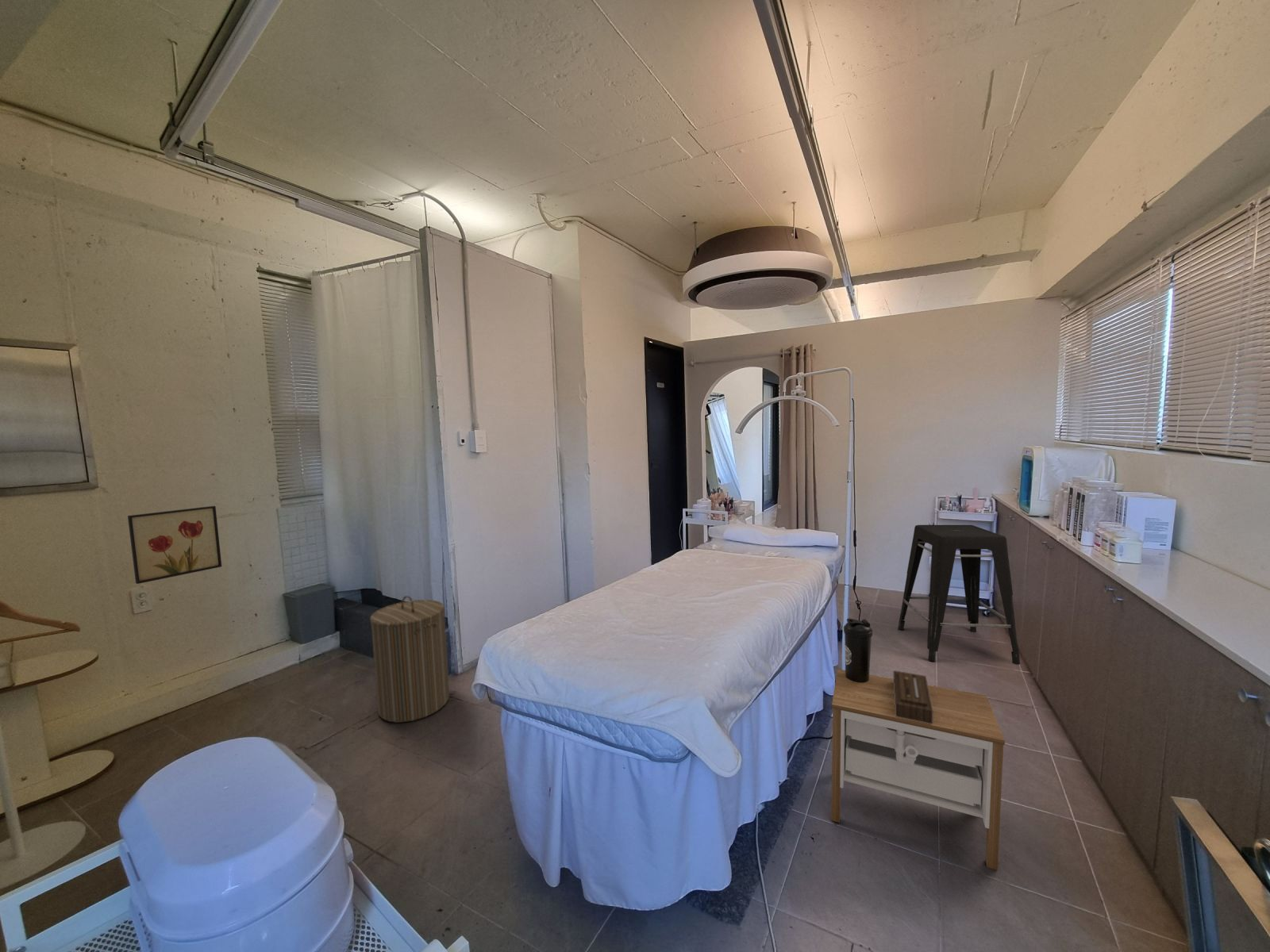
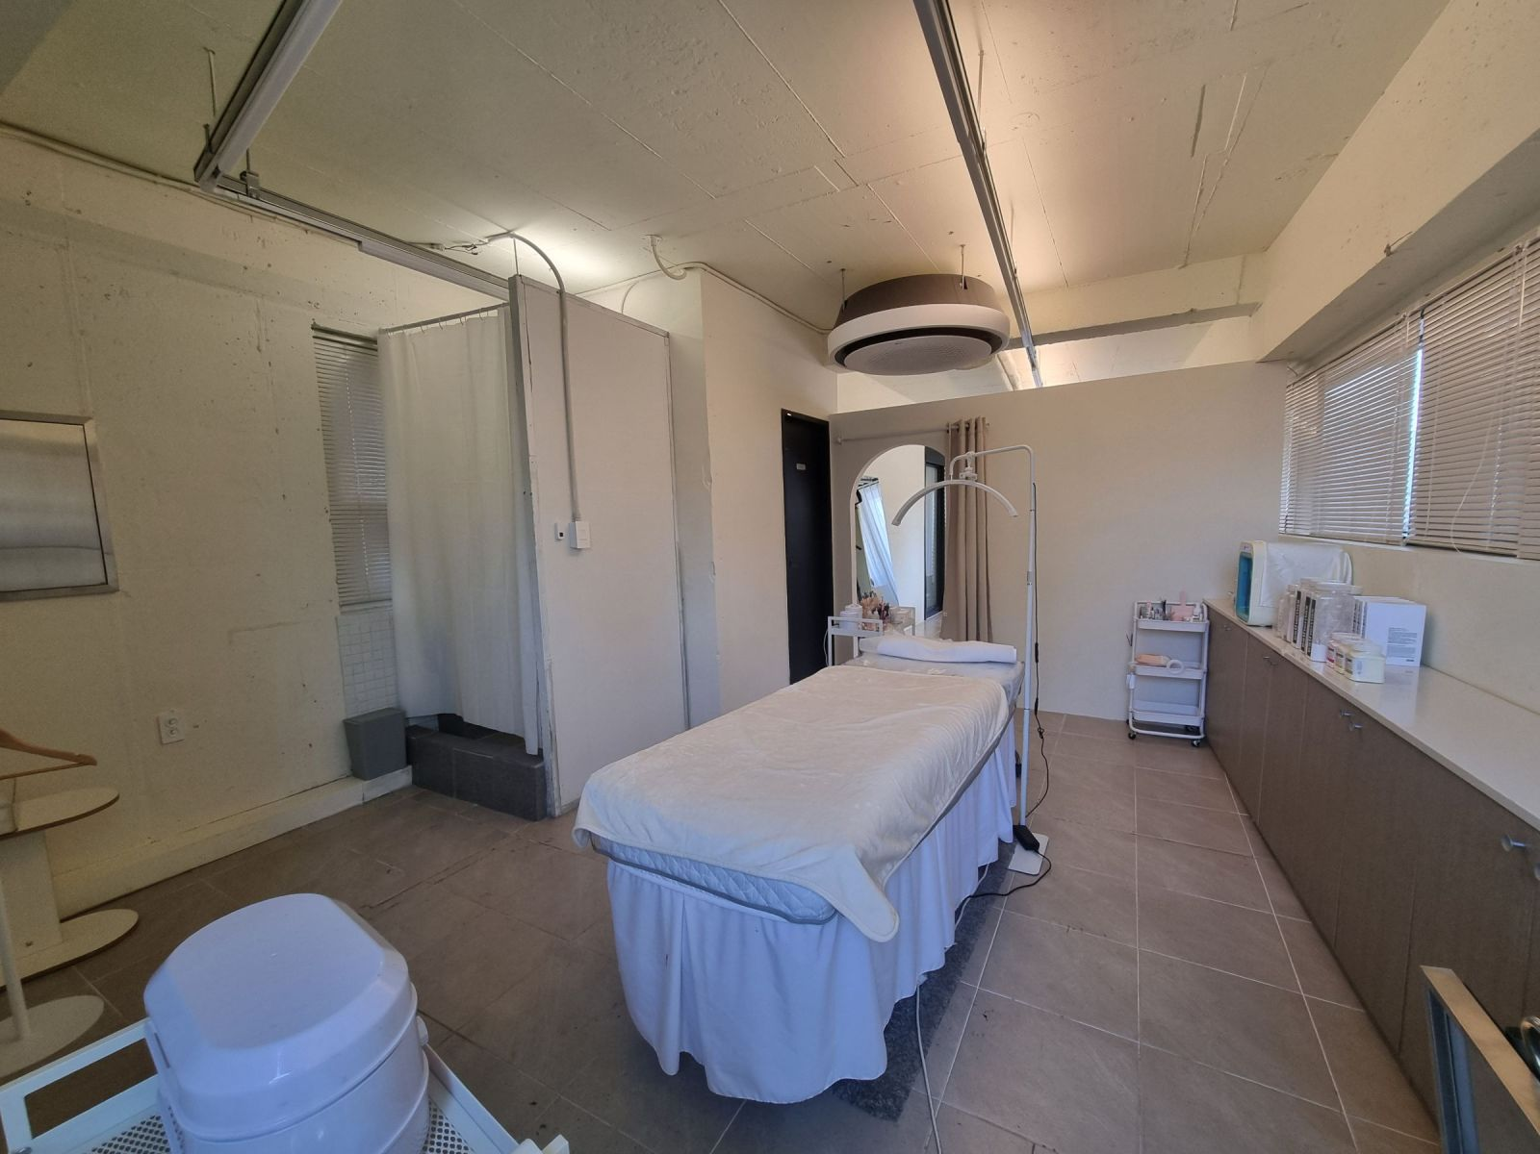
- water bottle [843,618,873,682]
- nightstand [830,669,1006,871]
- tissue box [892,670,933,724]
- wall art [127,505,222,585]
- stool [898,524,1021,666]
- laundry hamper [369,595,450,724]
